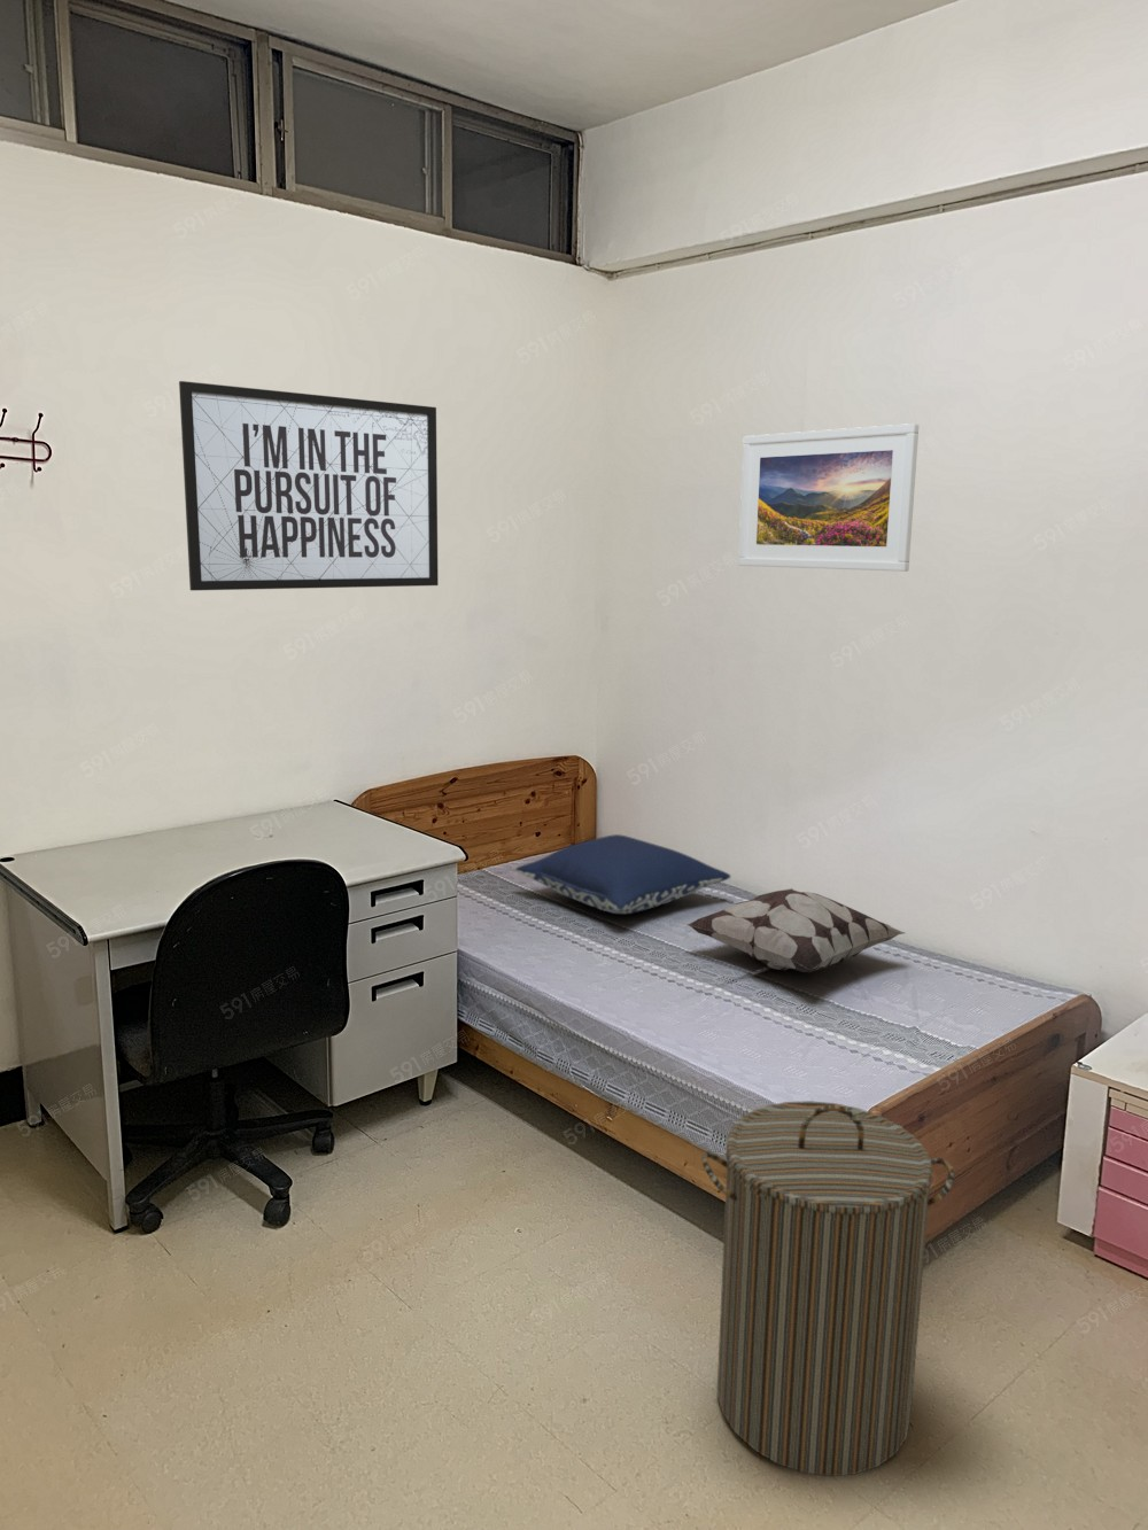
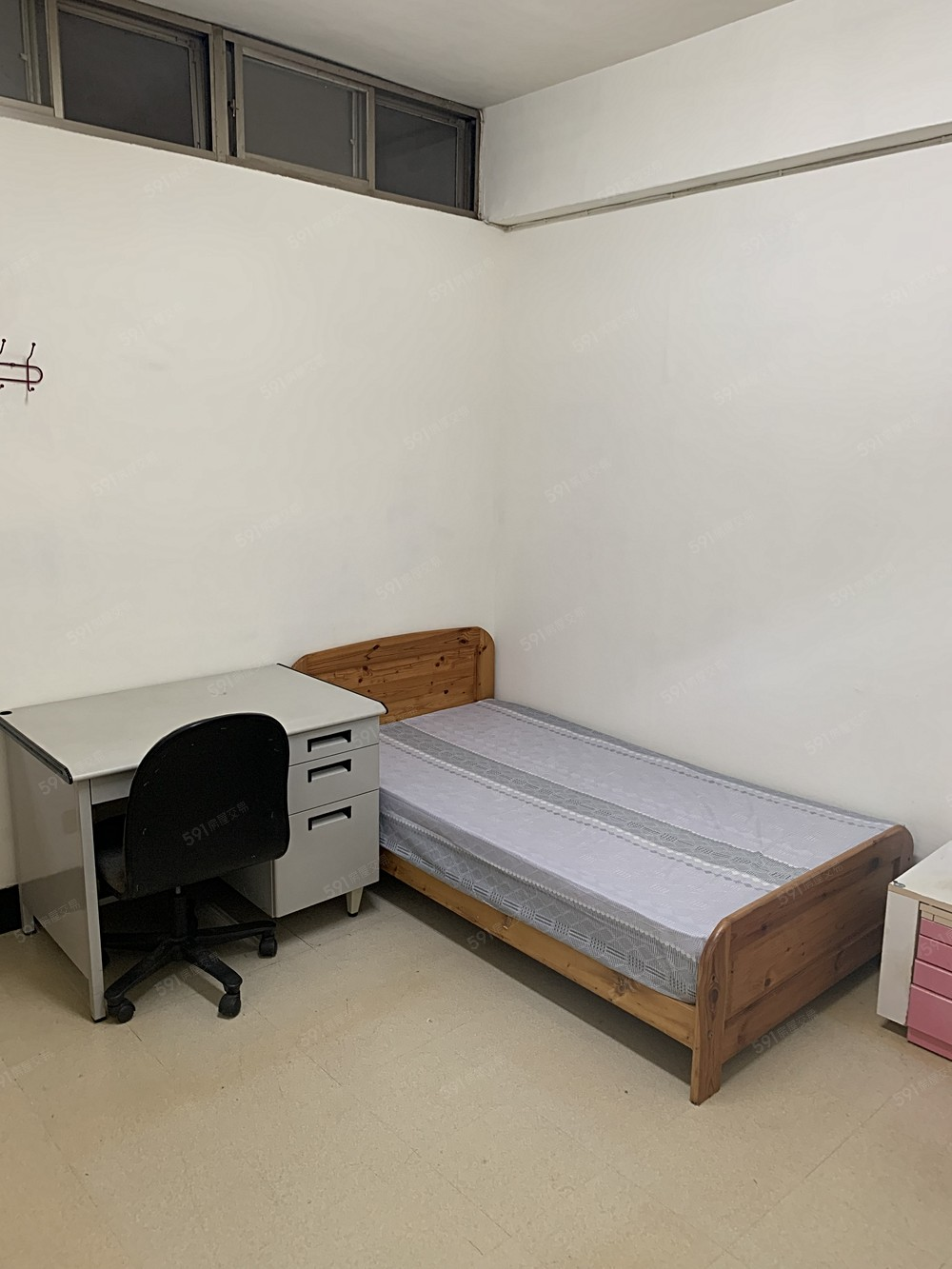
- decorative pillow [686,887,906,973]
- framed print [737,422,920,573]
- pillow [514,833,732,916]
- laundry hamper [701,1100,955,1477]
- mirror [178,380,440,591]
